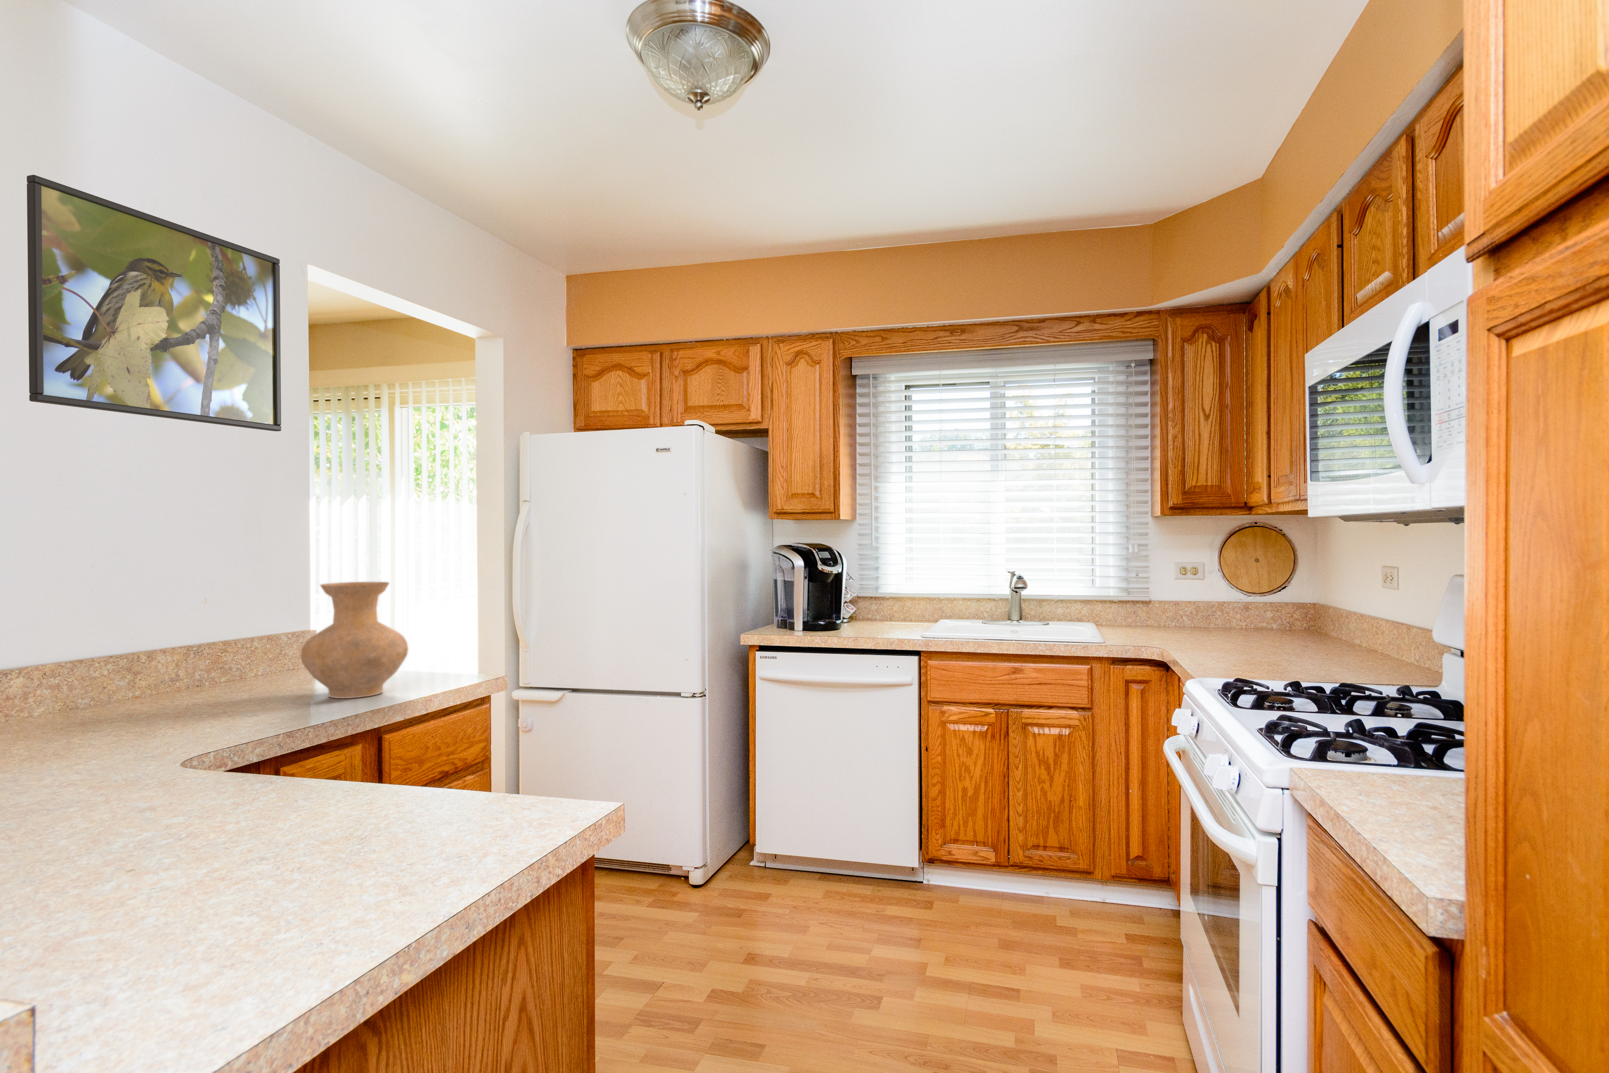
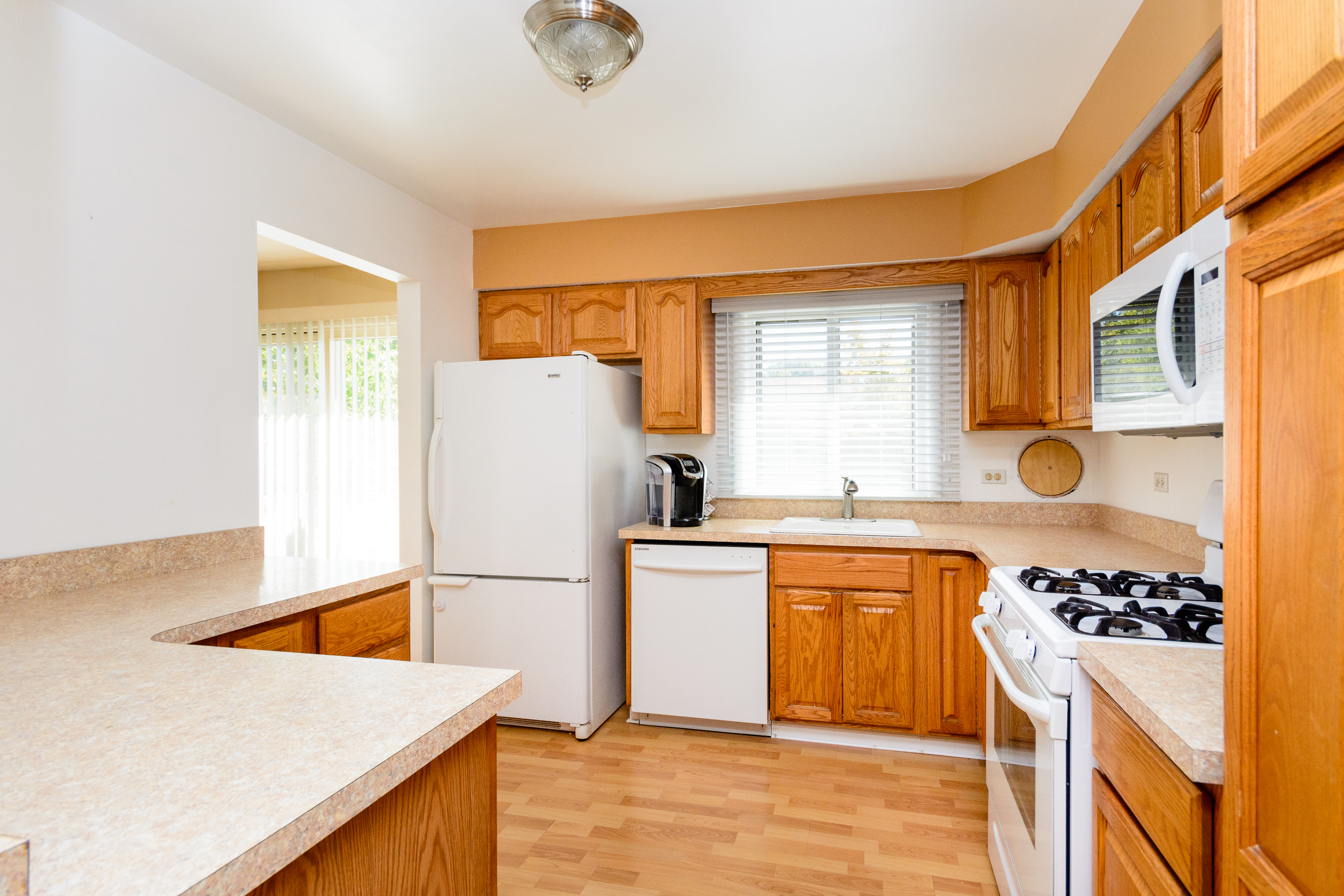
- vase [299,581,409,699]
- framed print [26,174,281,431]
